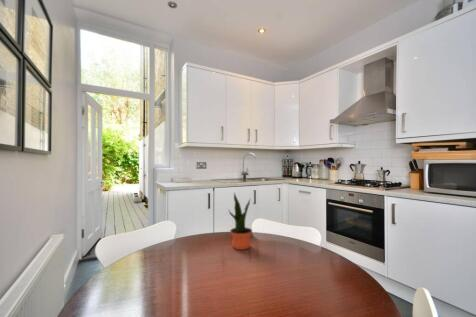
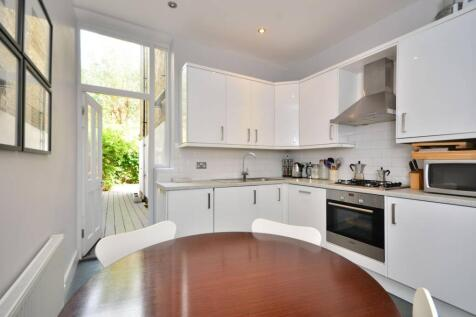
- potted plant [227,191,253,251]
